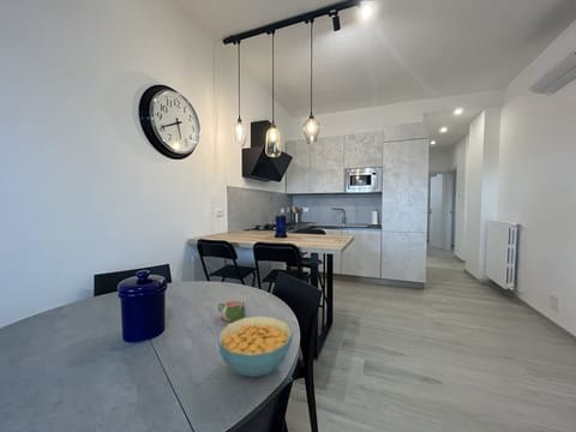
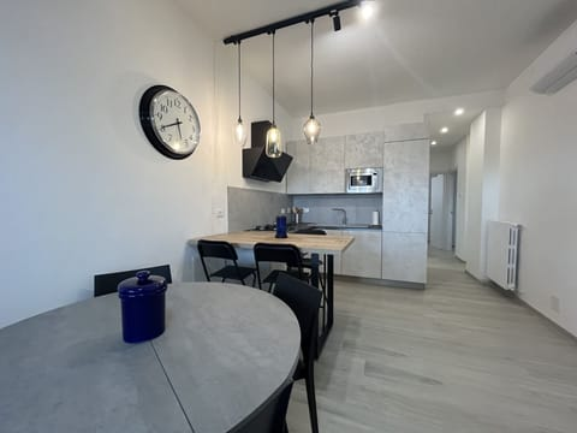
- mug [217,299,247,323]
- cereal bowl [218,314,294,378]
